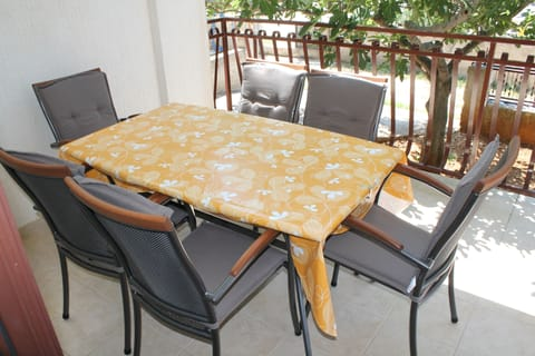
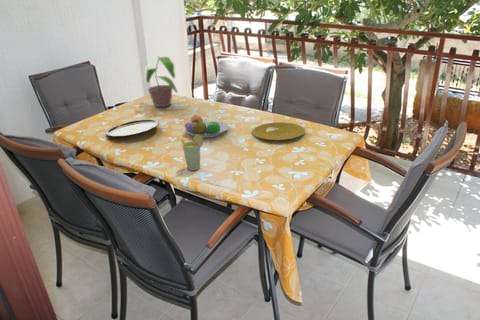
+ plate [251,121,306,141]
+ potted plant [143,56,179,108]
+ fruit bowl [184,114,230,139]
+ plate [105,119,160,138]
+ cup [180,135,204,171]
